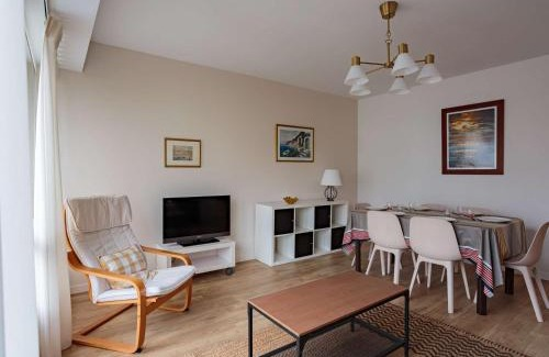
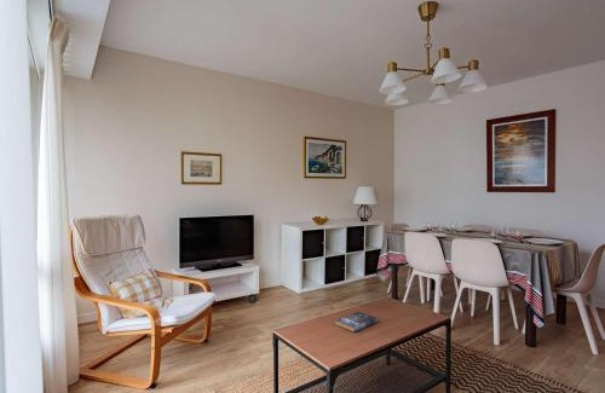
+ book [334,311,379,333]
